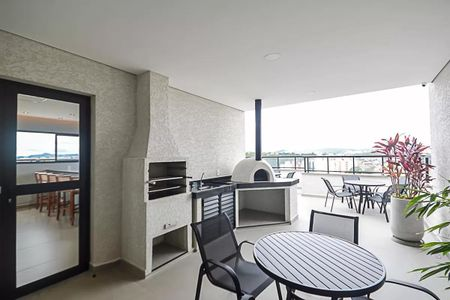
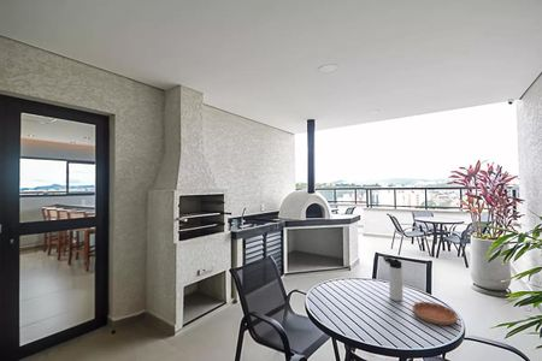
+ saucer [412,301,459,326]
+ thermos bottle [382,255,403,302]
